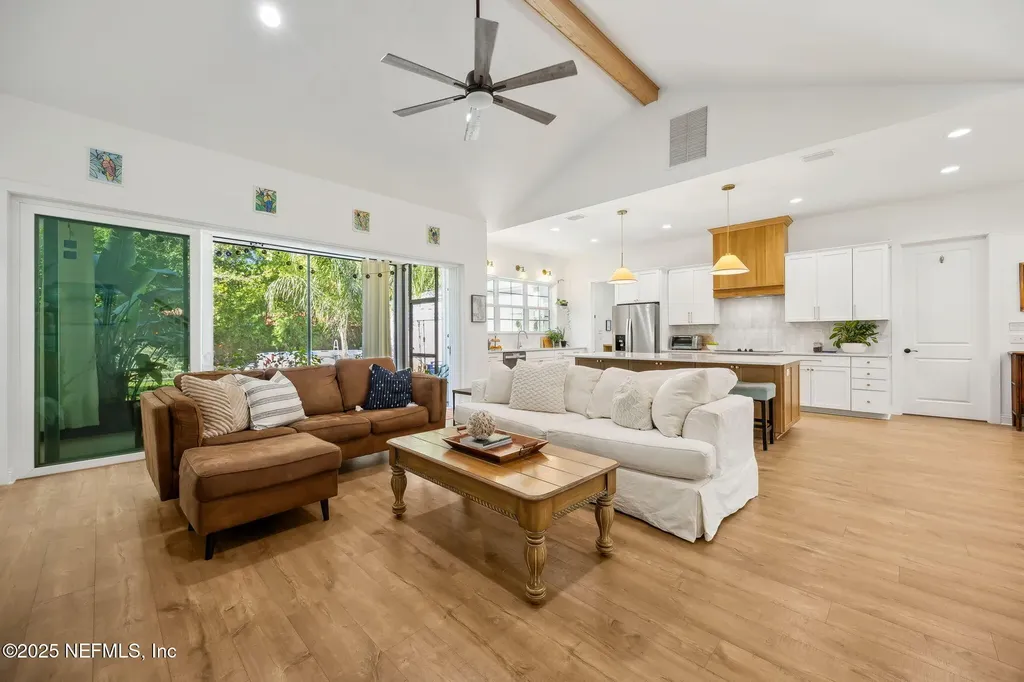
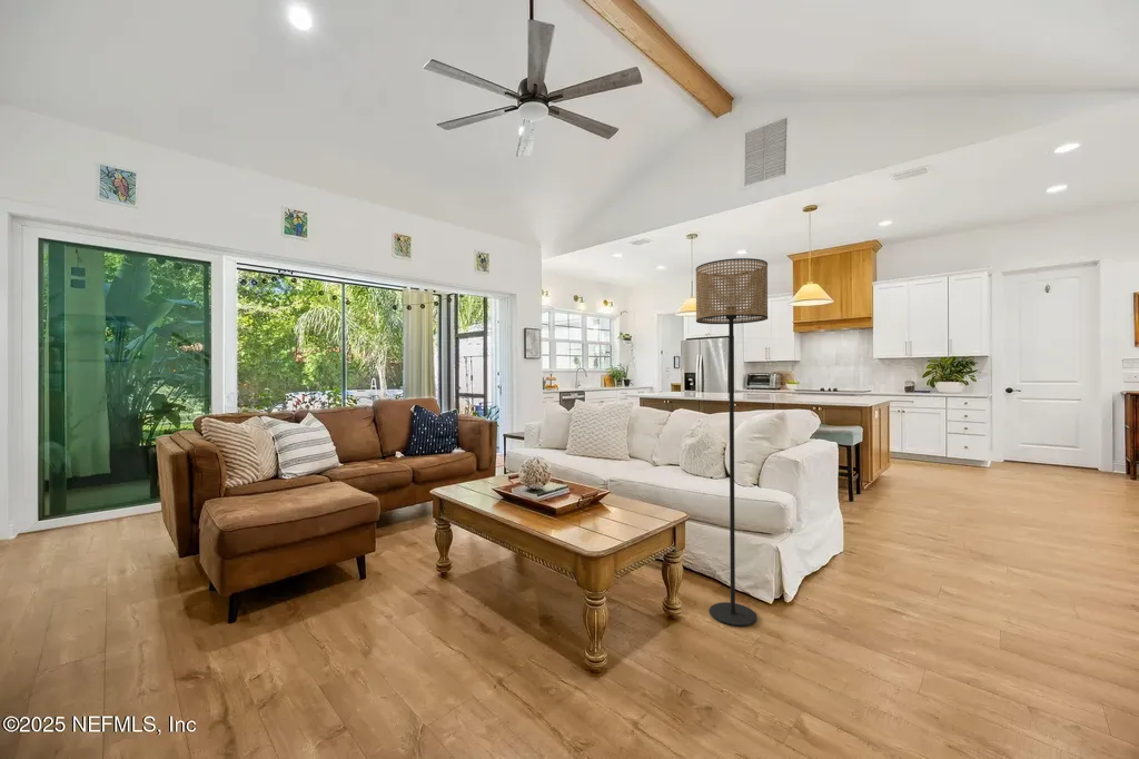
+ floor lamp [695,257,769,628]
